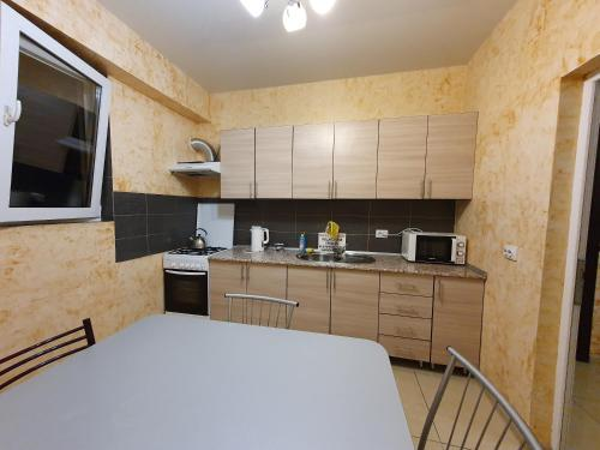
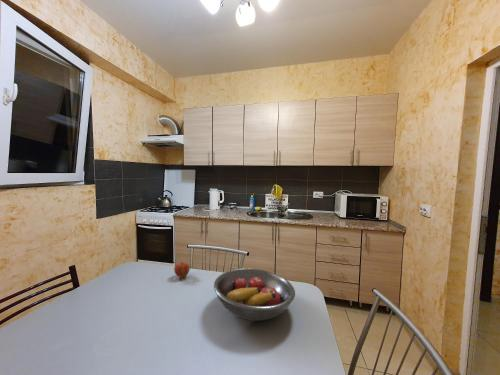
+ fruit bowl [213,267,296,322]
+ apple [173,261,191,279]
